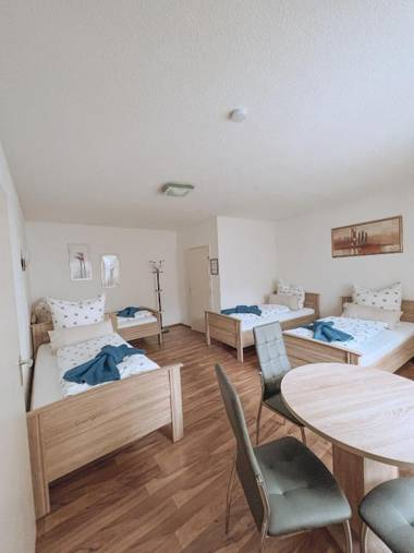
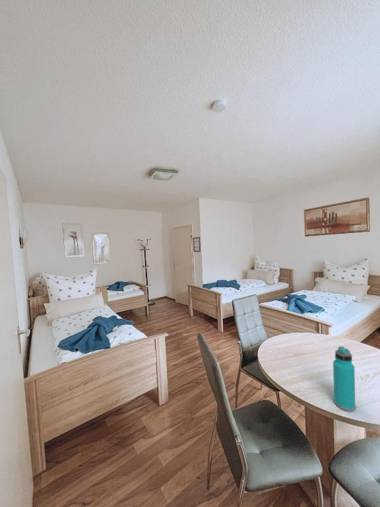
+ water bottle [332,345,356,412]
